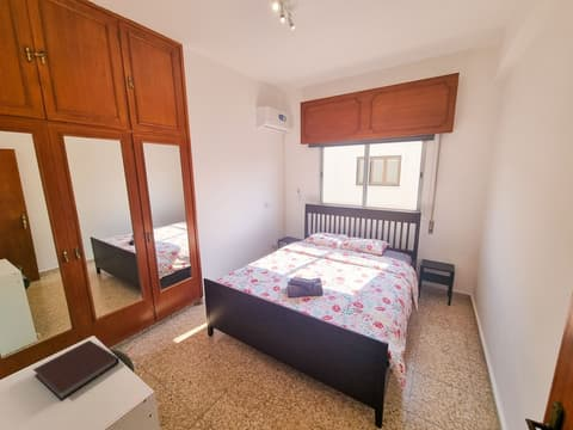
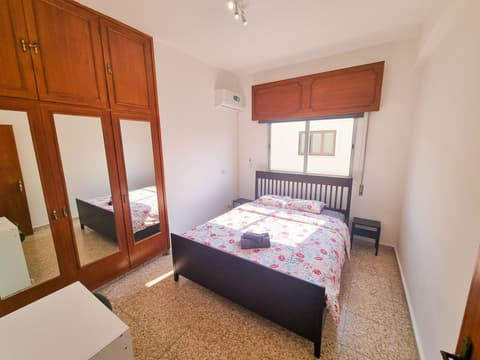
- notebook [32,339,121,401]
